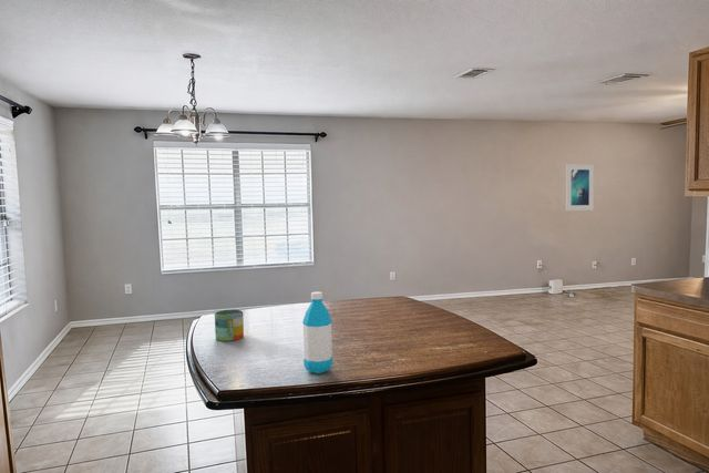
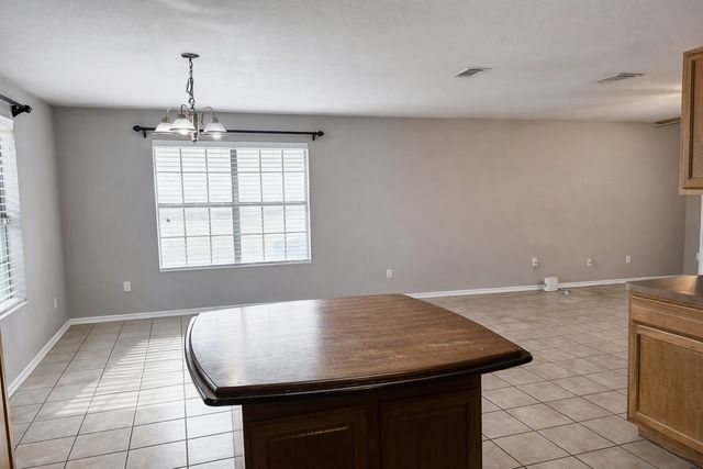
- water bottle [301,291,333,374]
- mug [214,309,245,342]
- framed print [565,163,595,212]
